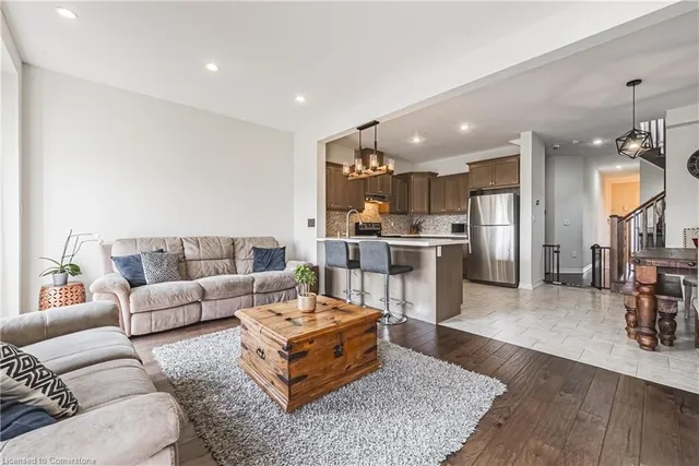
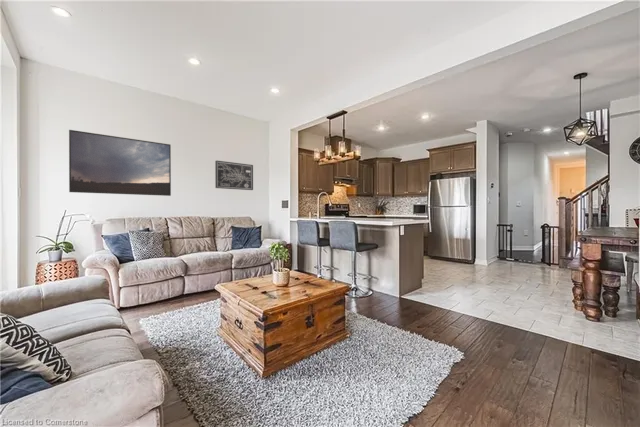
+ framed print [68,129,172,197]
+ wall art [214,159,254,191]
